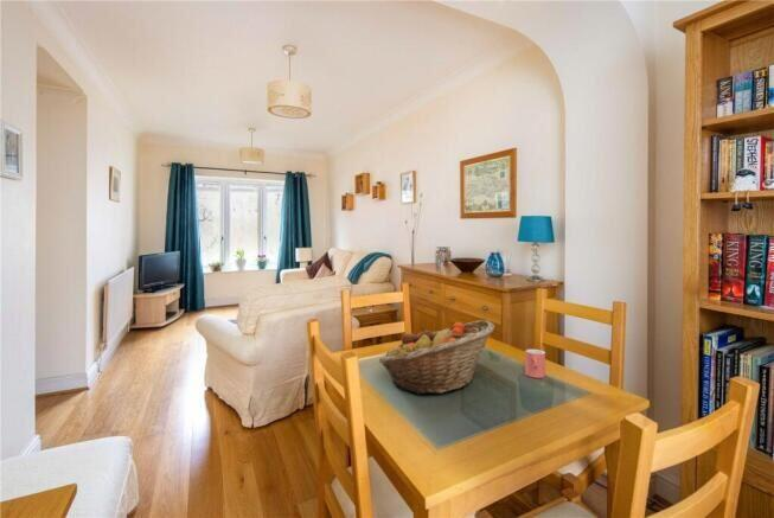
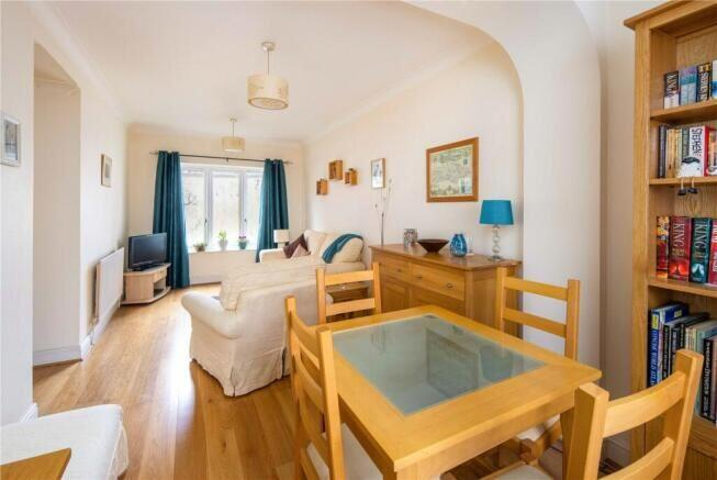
- cup [524,348,546,379]
- fruit basket [378,319,495,395]
